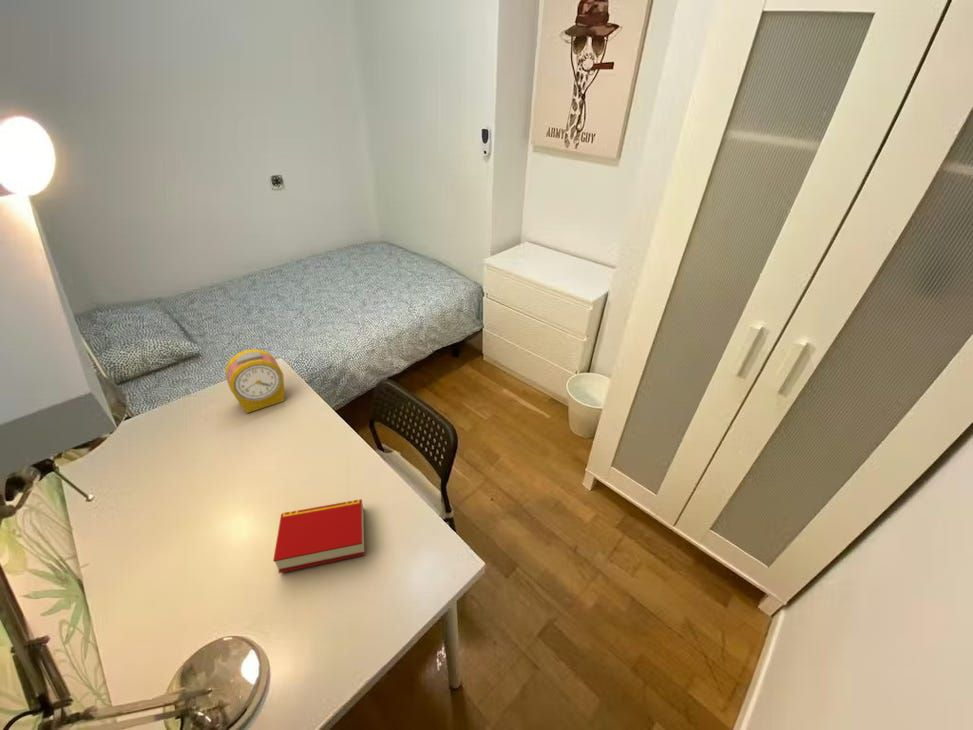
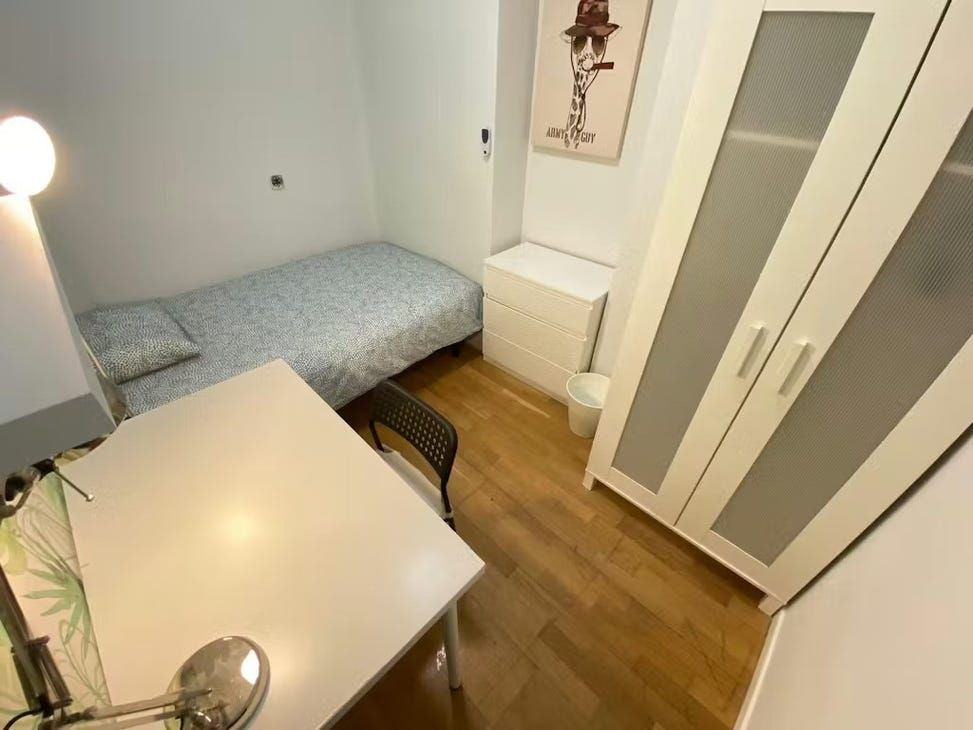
- alarm clock [224,348,286,414]
- book [272,498,366,574]
